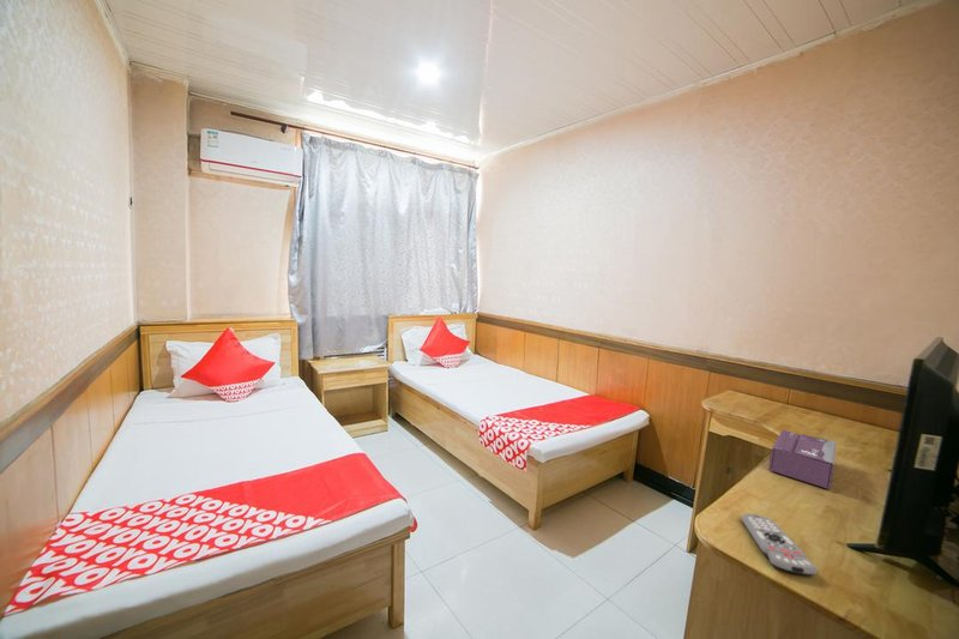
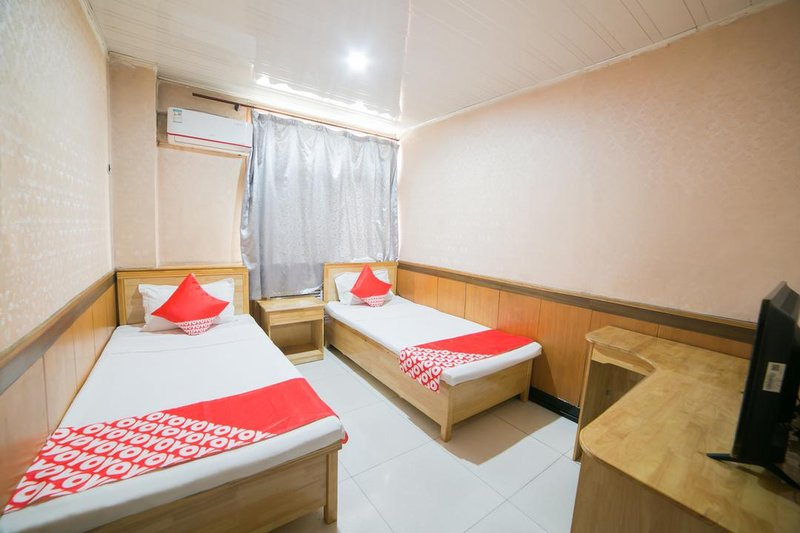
- remote control [741,513,819,577]
- tissue box [768,429,838,490]
